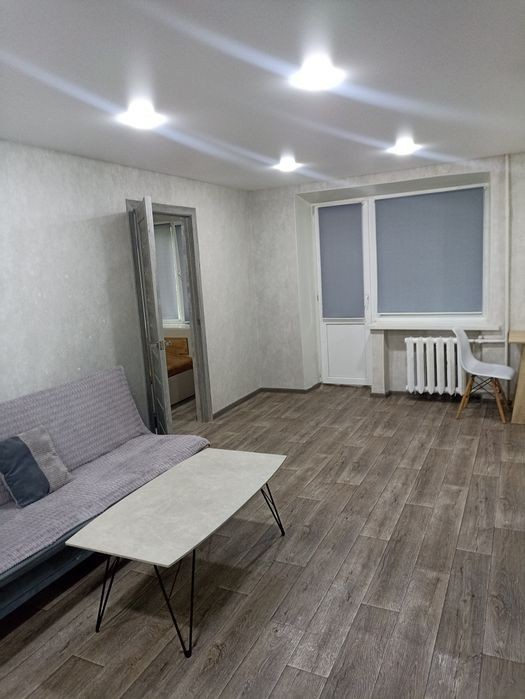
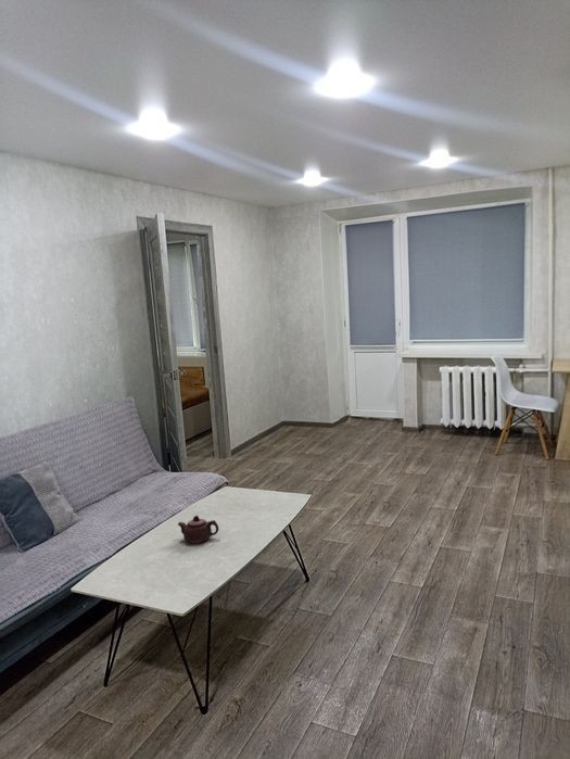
+ teapot [177,515,219,544]
